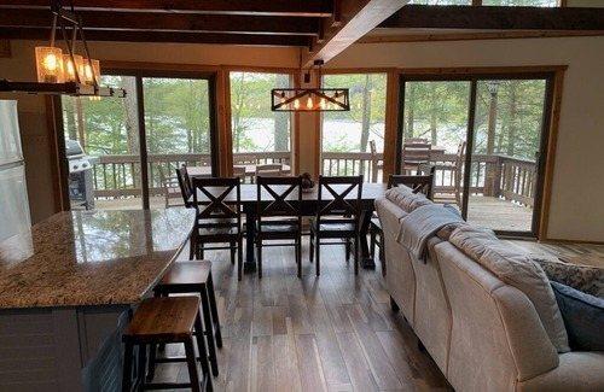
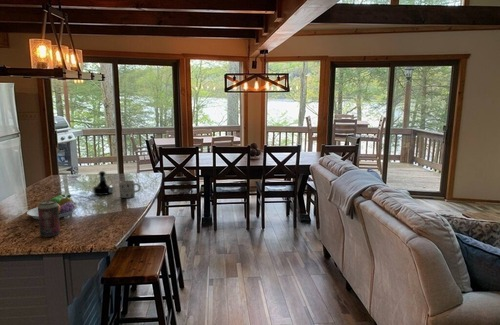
+ beverage can [37,199,61,238]
+ tequila bottle [92,170,114,196]
+ fruit bowl [26,194,78,220]
+ mug [118,179,141,199]
